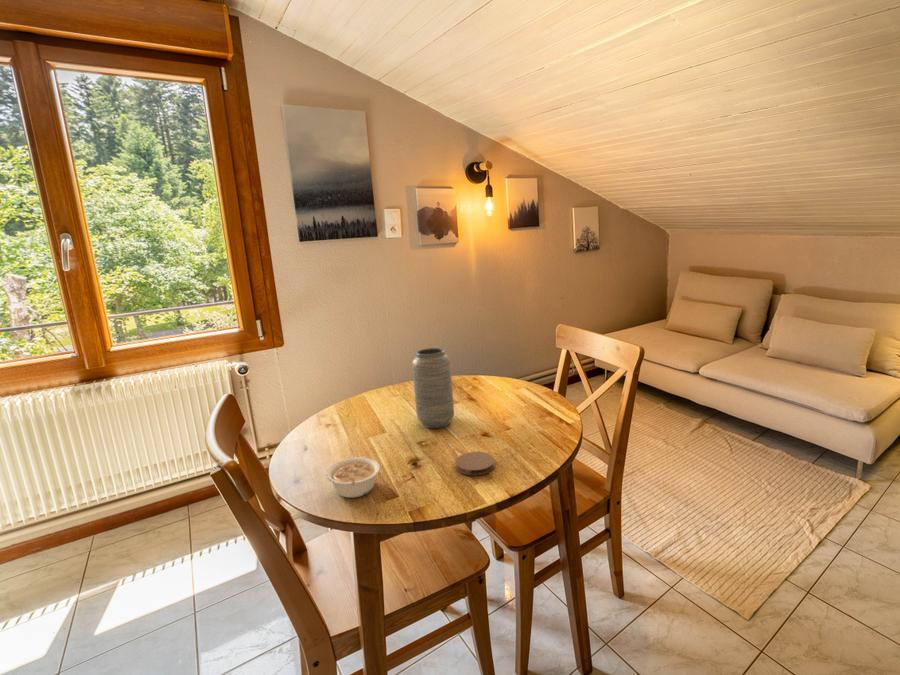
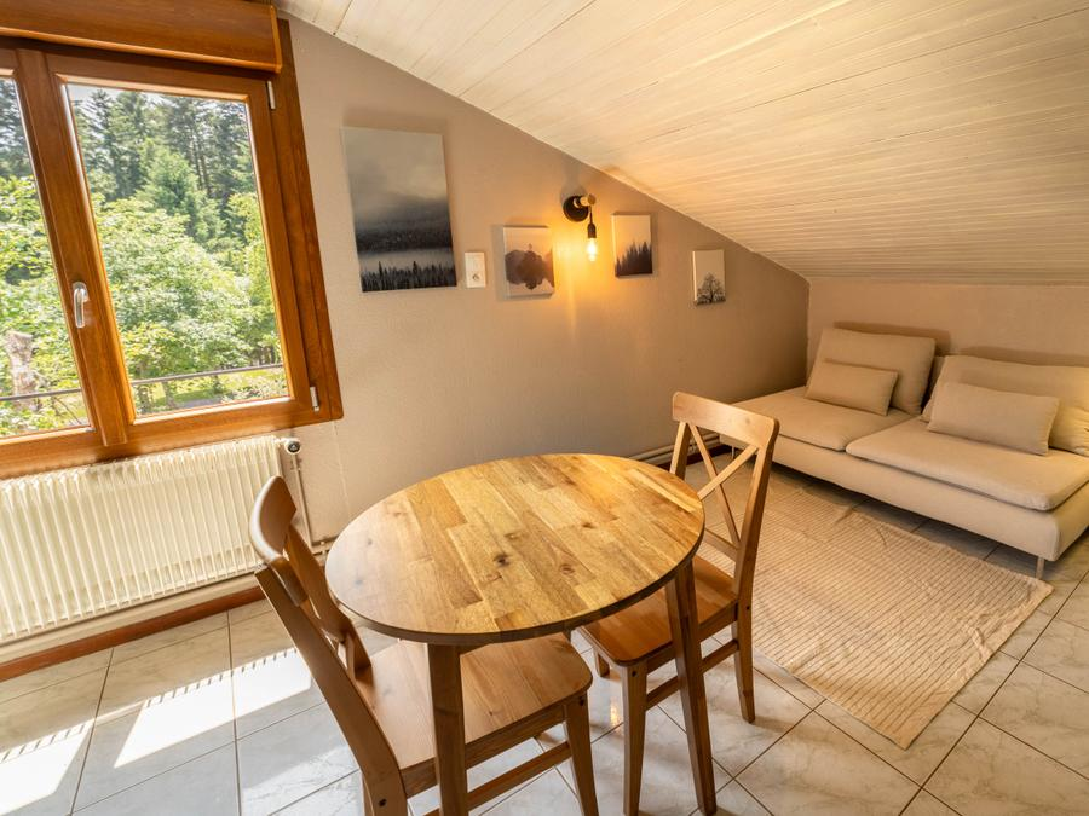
- coaster [455,451,496,476]
- vase [411,347,455,429]
- legume [324,456,381,499]
